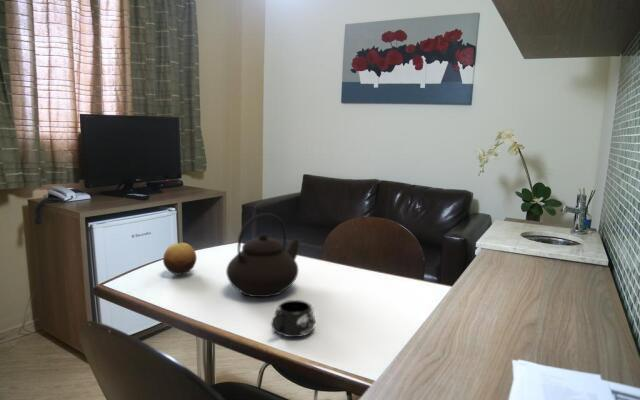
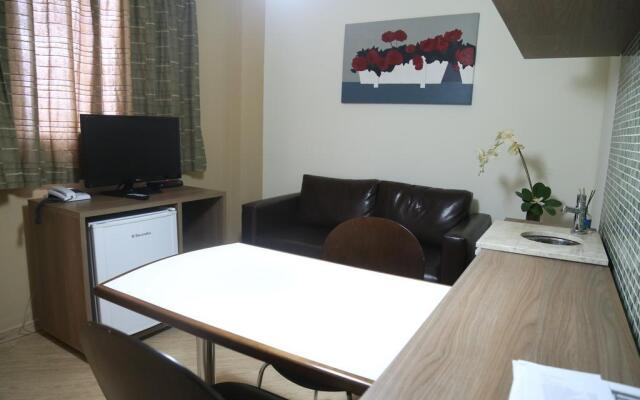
- fruit [162,242,198,276]
- teapot [225,212,301,298]
- mug [270,299,316,338]
